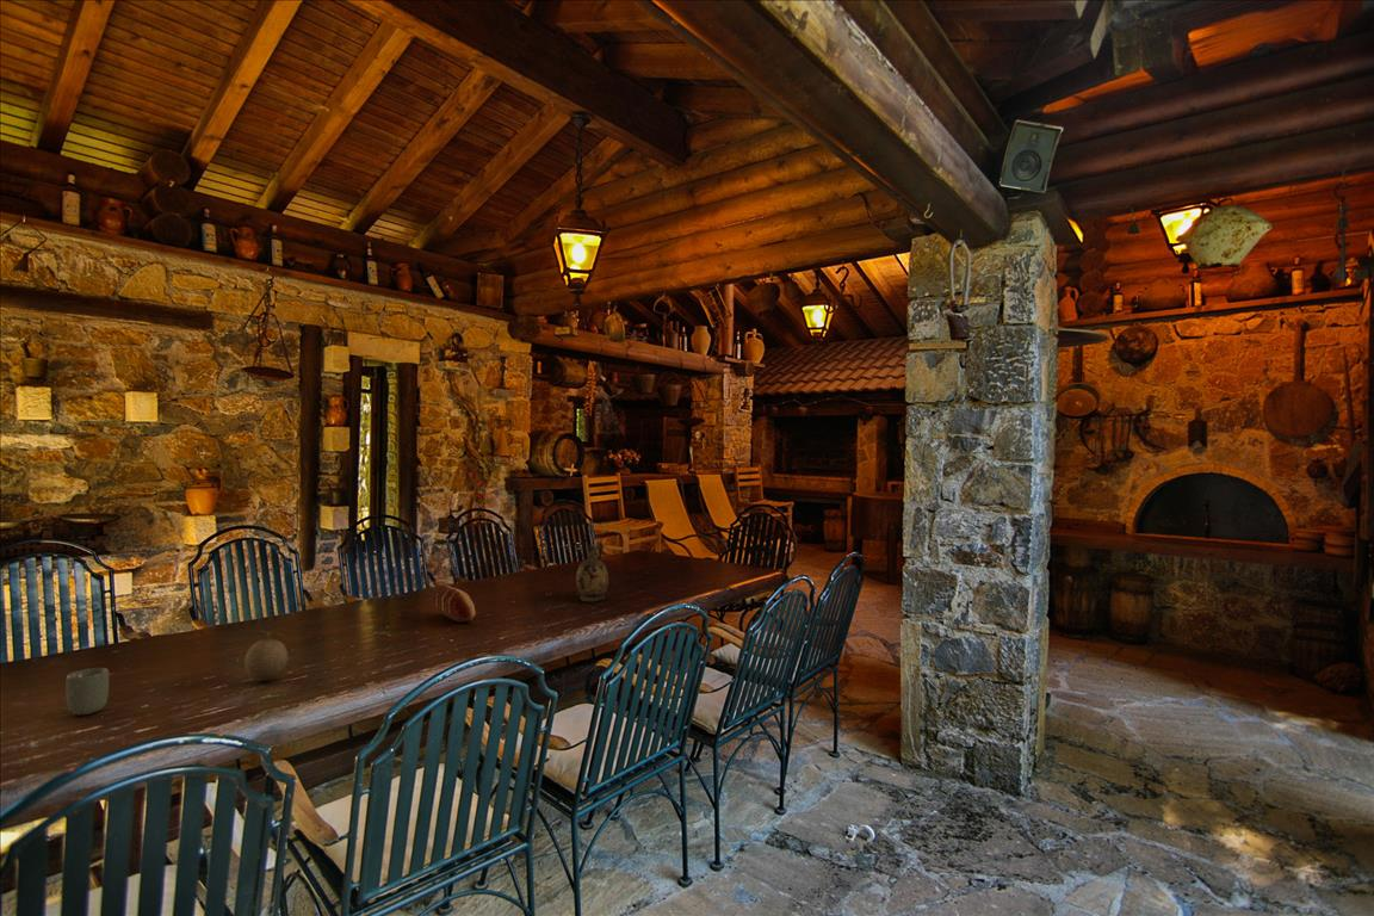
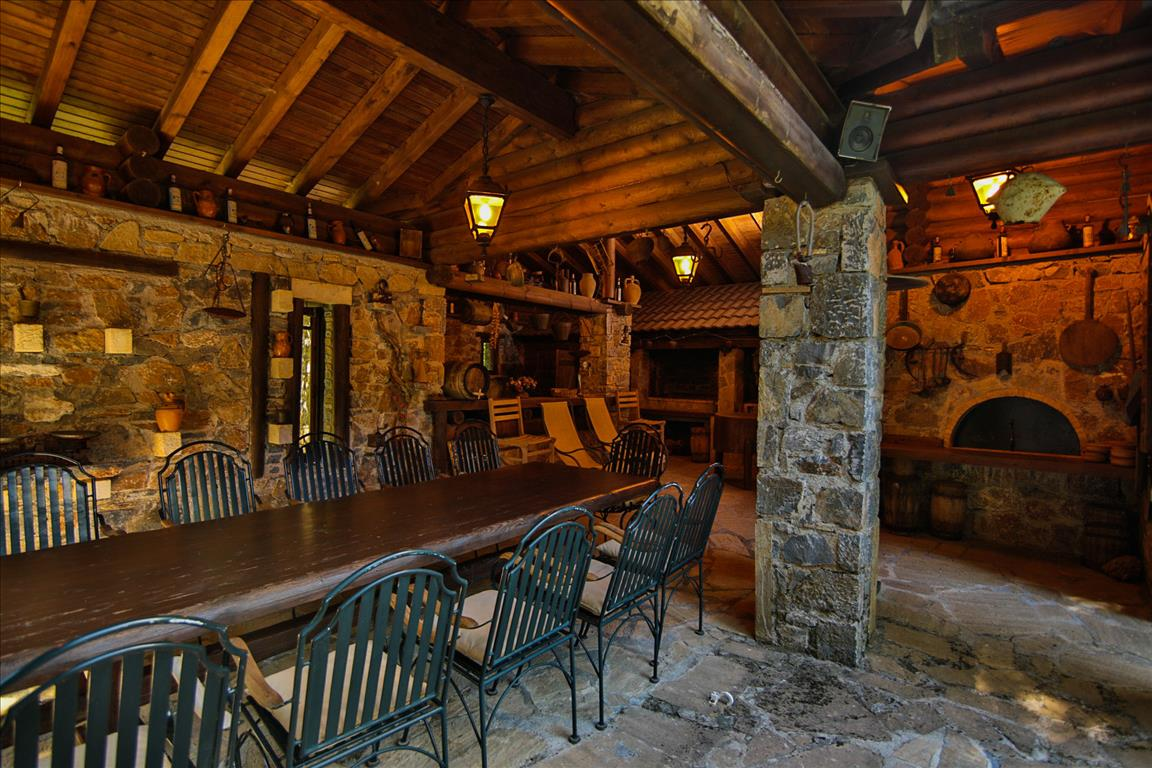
- fruit [240,629,289,682]
- ceramic jug [575,540,609,602]
- cup [66,667,110,716]
- bread loaf [432,584,477,623]
